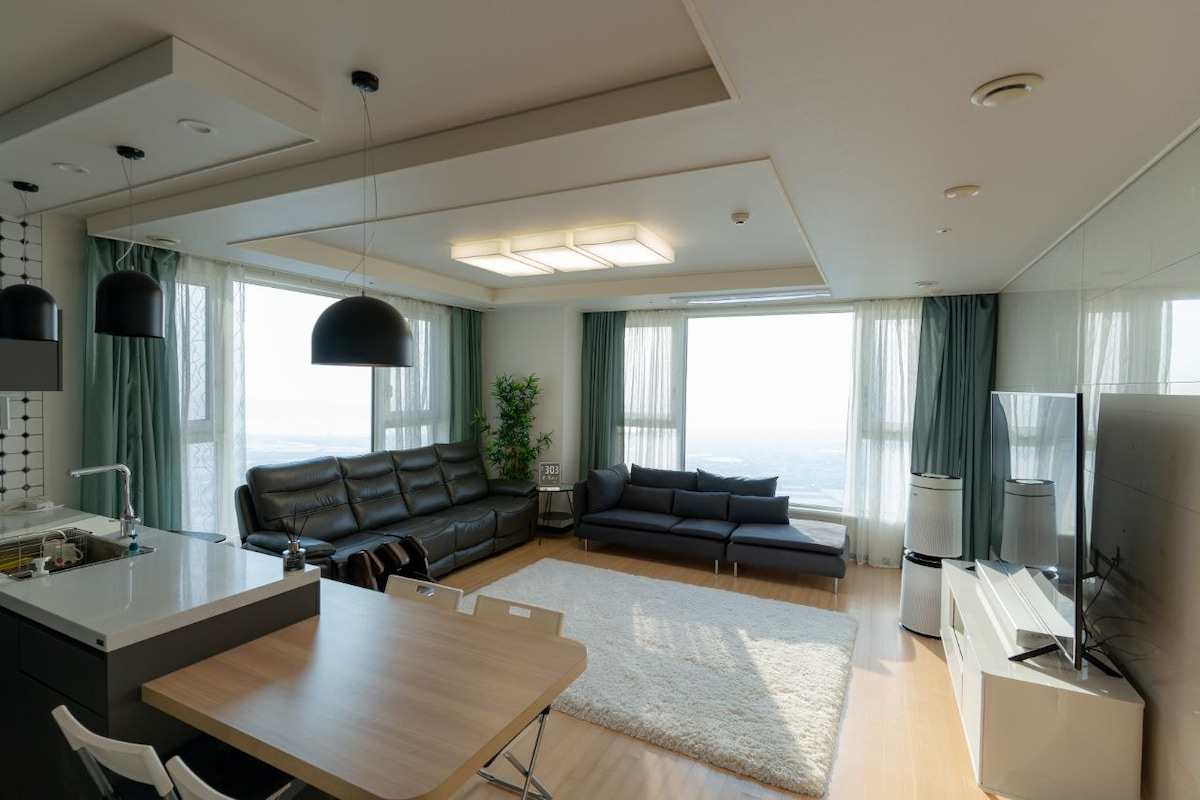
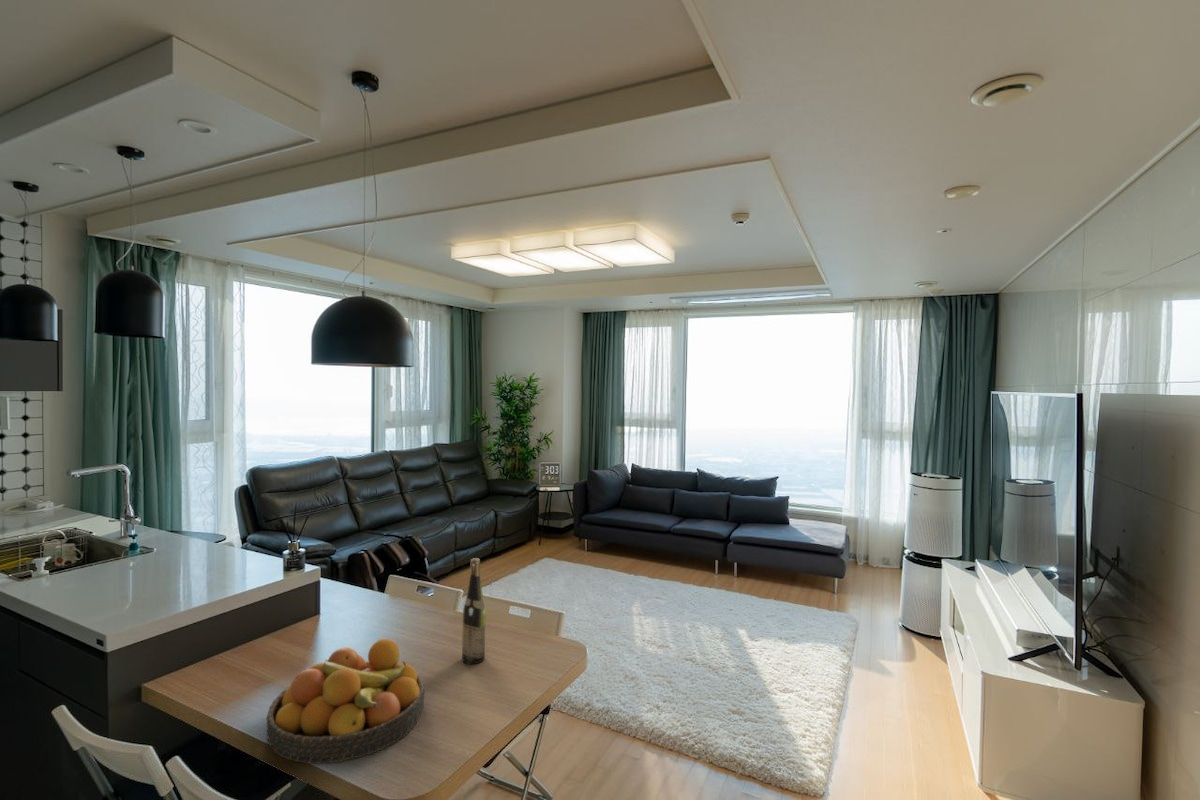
+ fruit bowl [266,638,425,765]
+ wine bottle [461,557,487,665]
